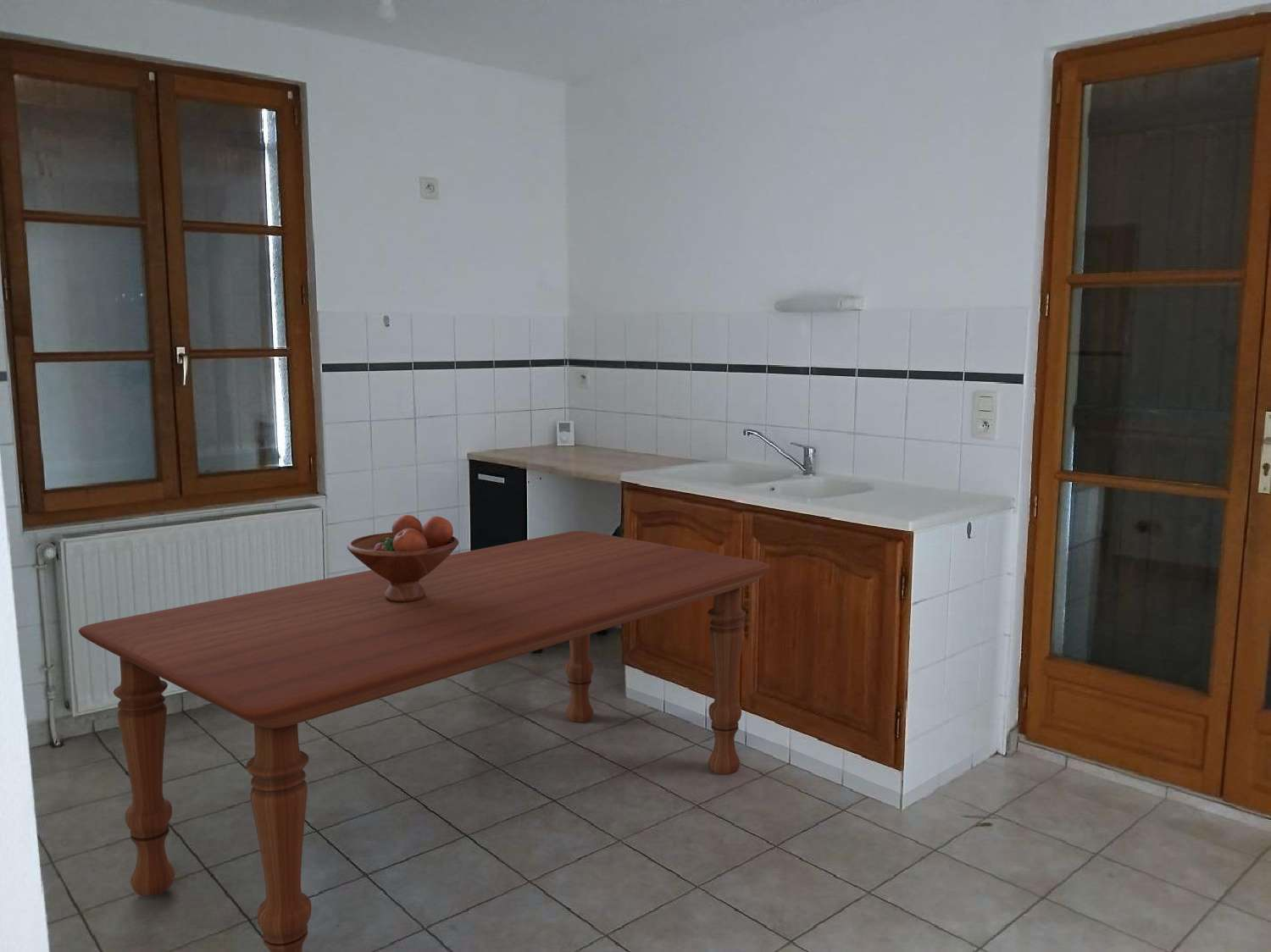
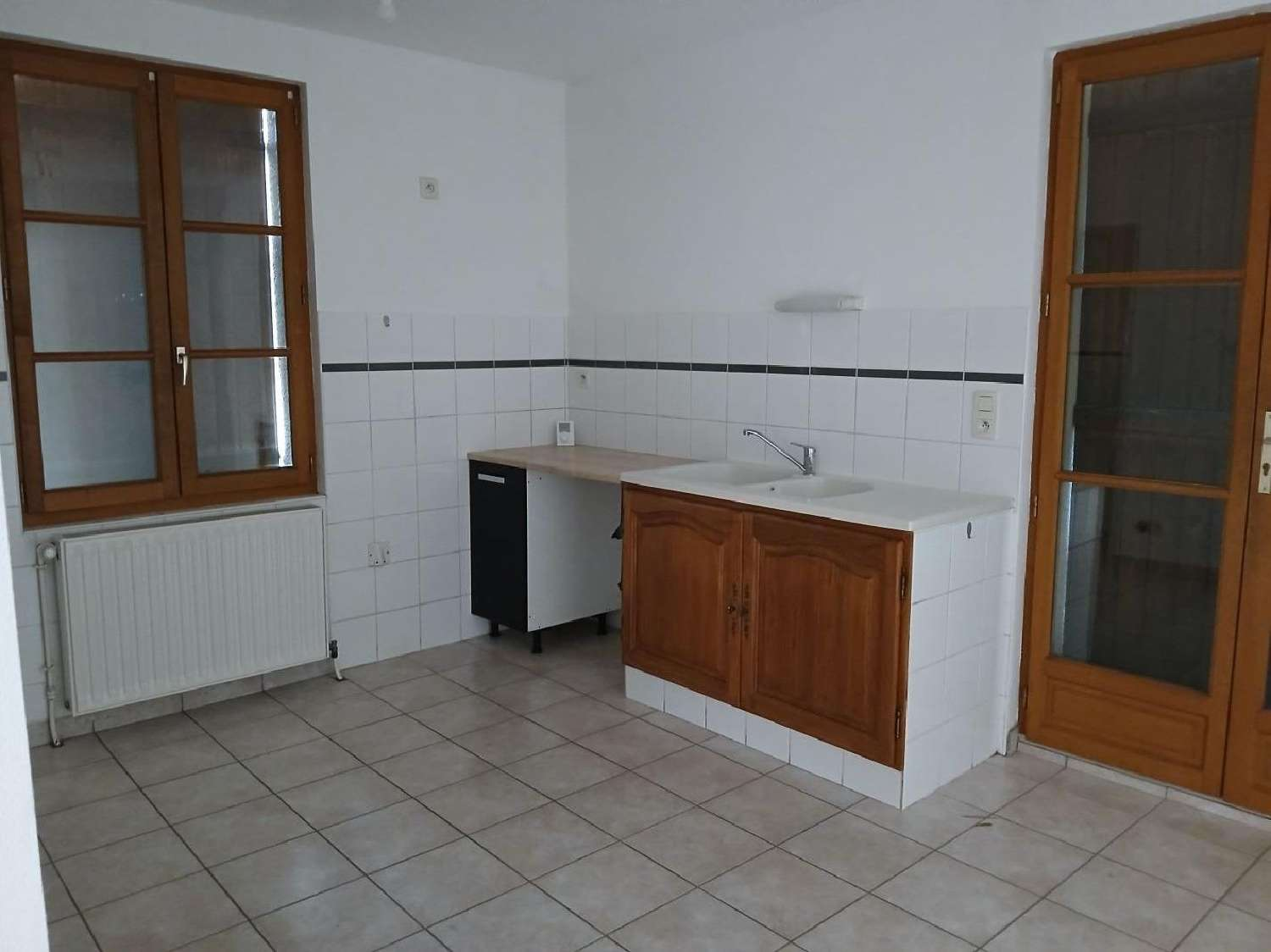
- dining table [78,530,770,952]
- fruit bowl [347,514,459,602]
